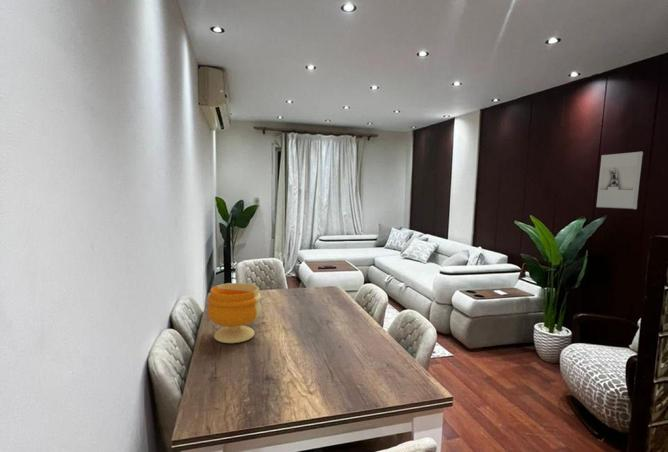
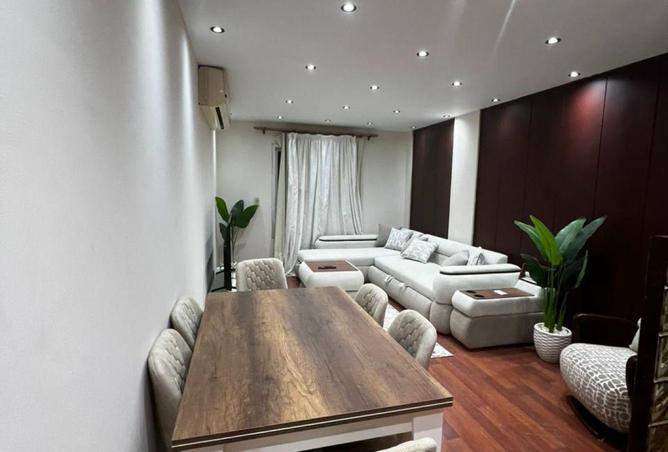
- footed bowl [207,282,262,344]
- wall sculpture [595,151,644,210]
